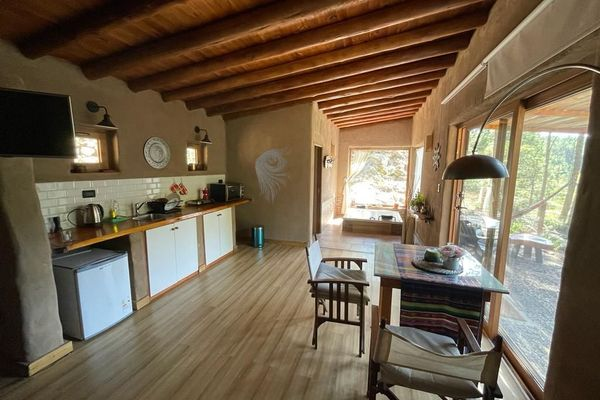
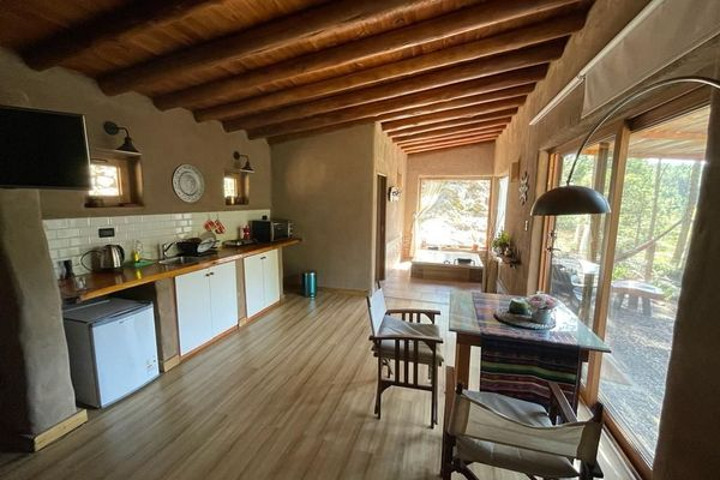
- wall sculpture [254,147,293,204]
